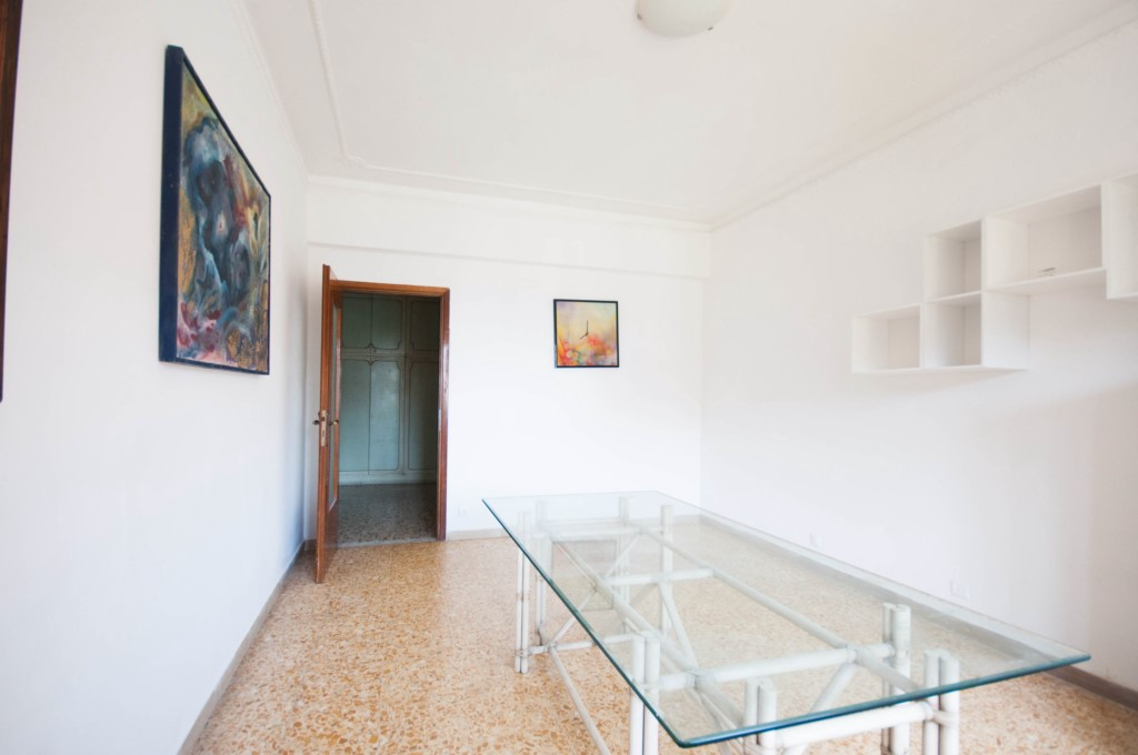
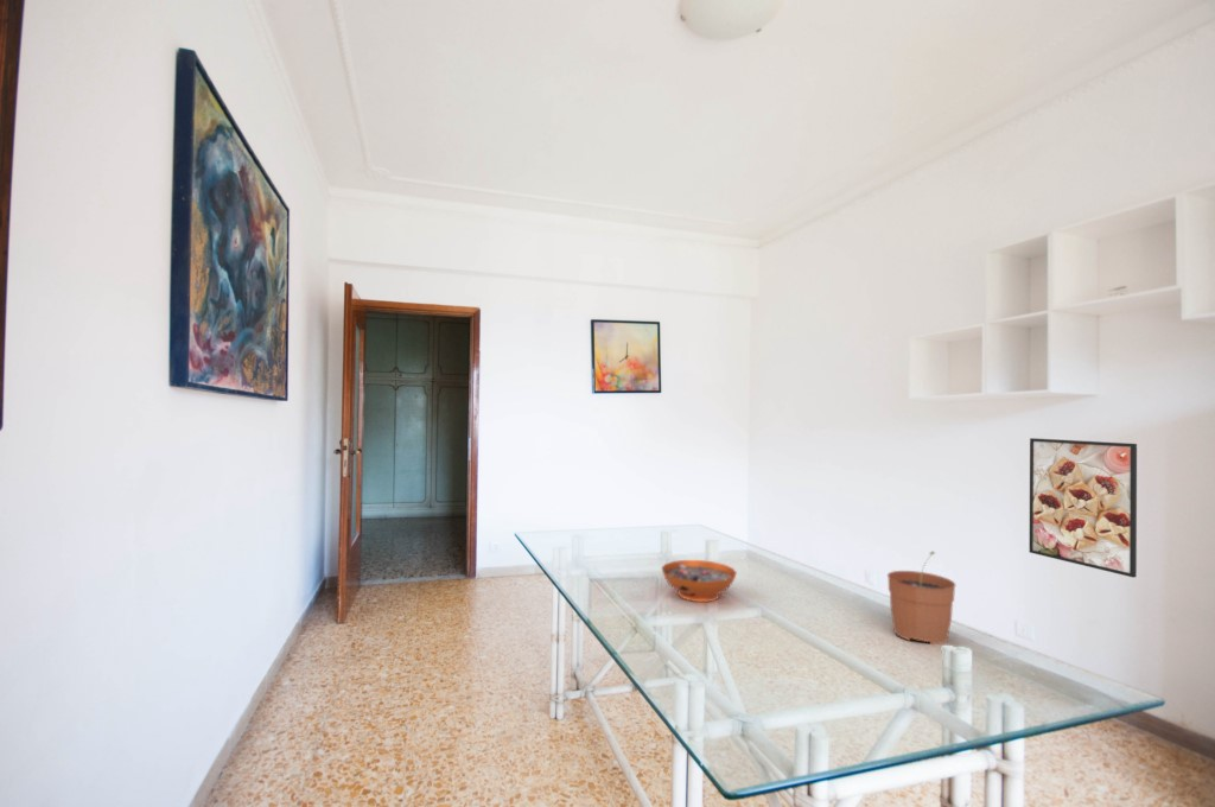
+ decorative bowl [660,559,738,603]
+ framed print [1028,437,1138,579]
+ plant pot [886,549,956,646]
